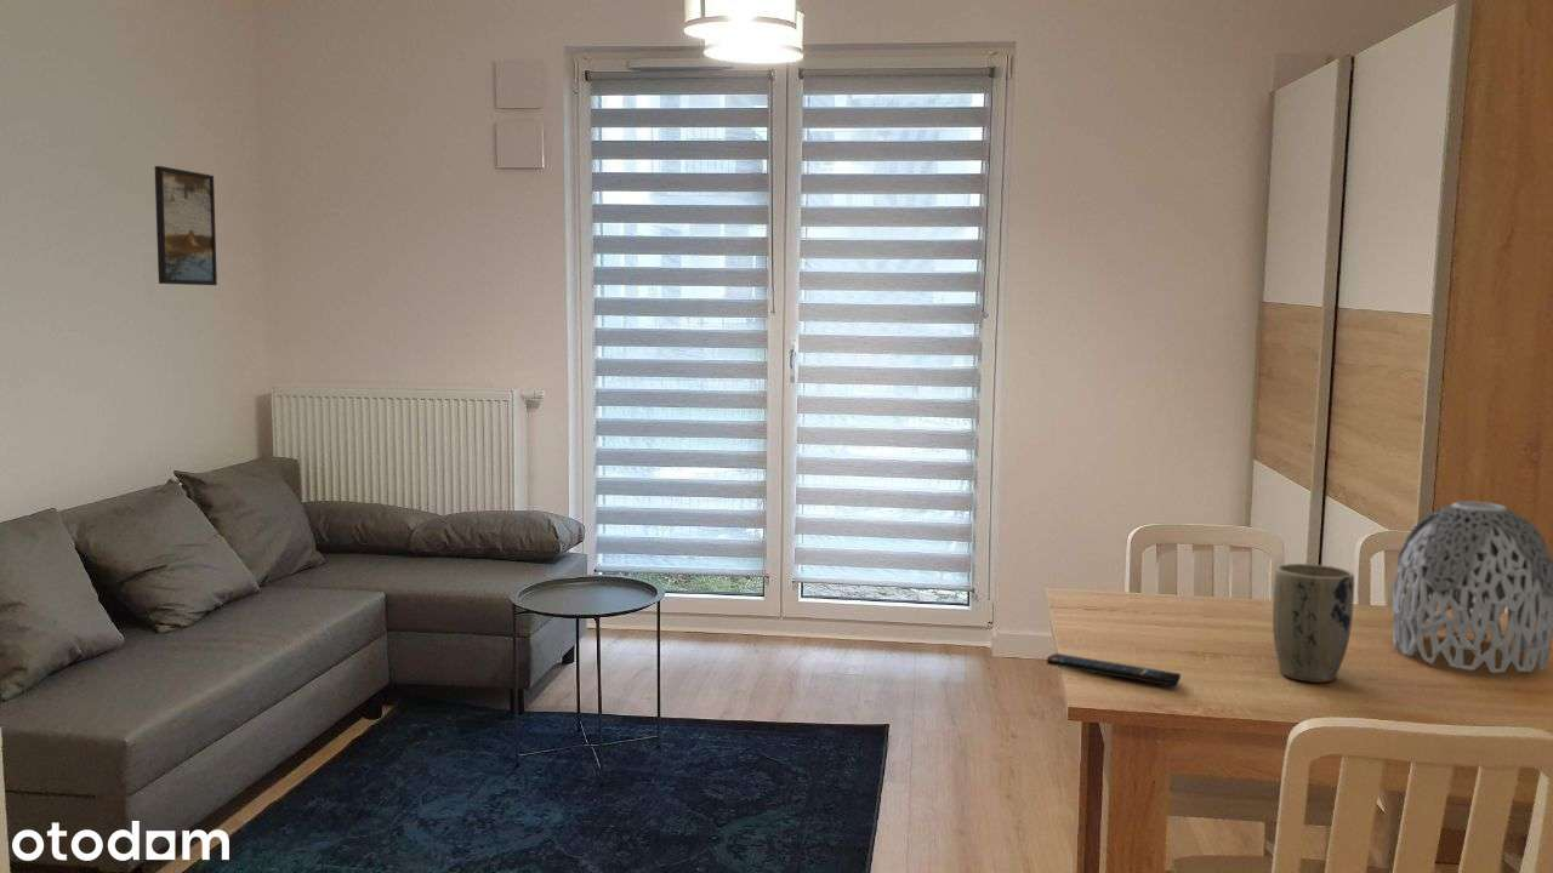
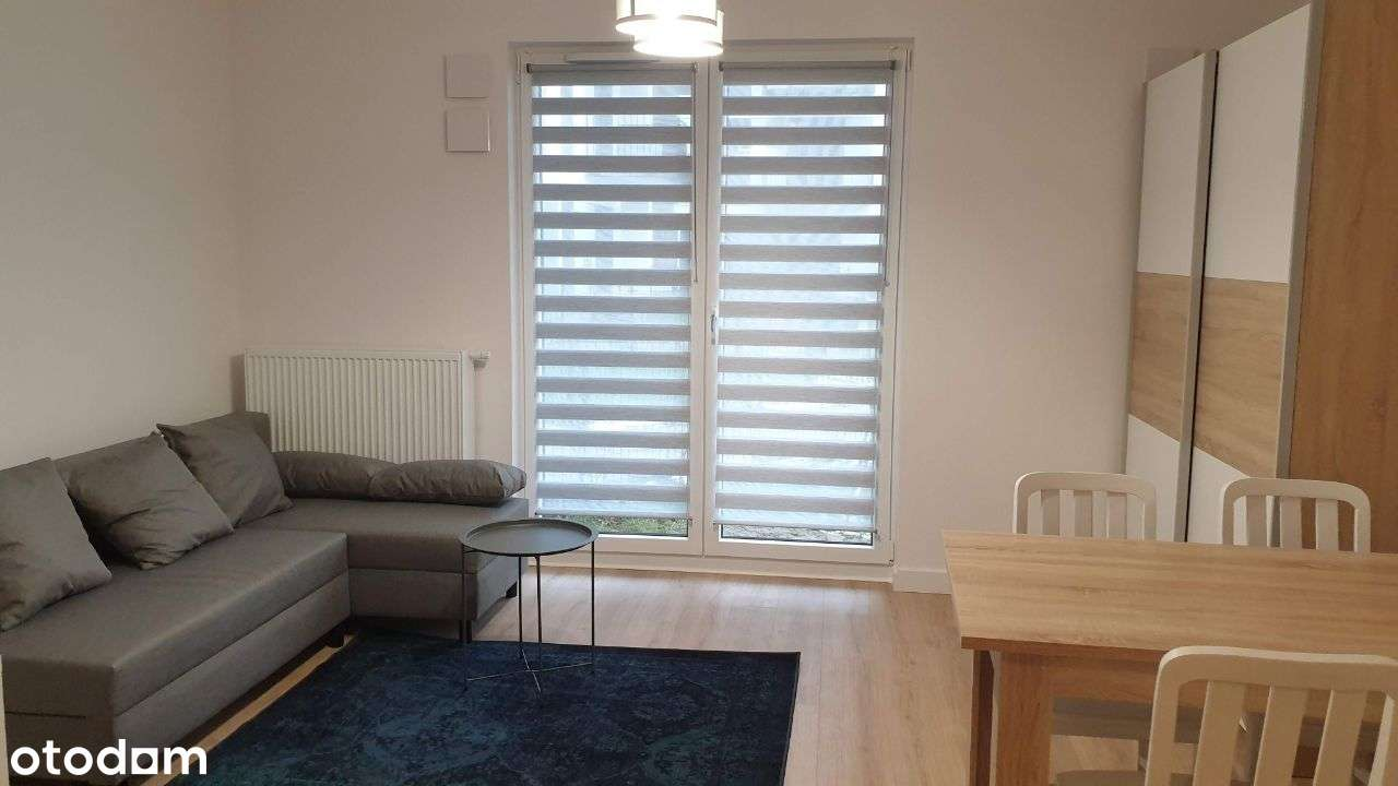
- plant pot [1272,563,1355,684]
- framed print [154,165,218,286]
- remote control [1046,652,1182,687]
- vase [1392,501,1553,674]
